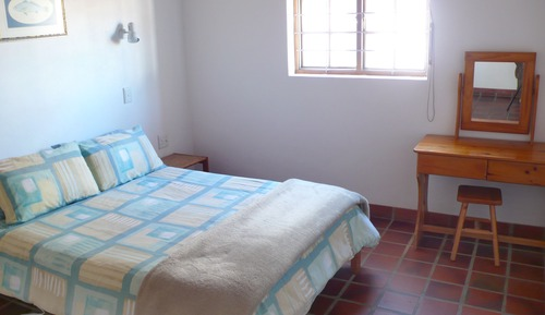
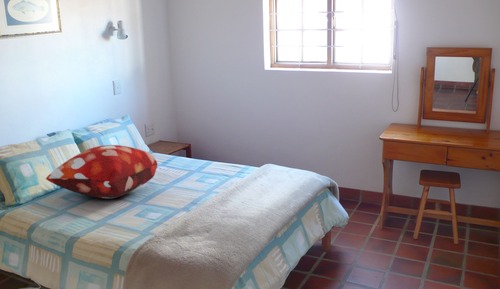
+ decorative pillow [45,144,158,199]
